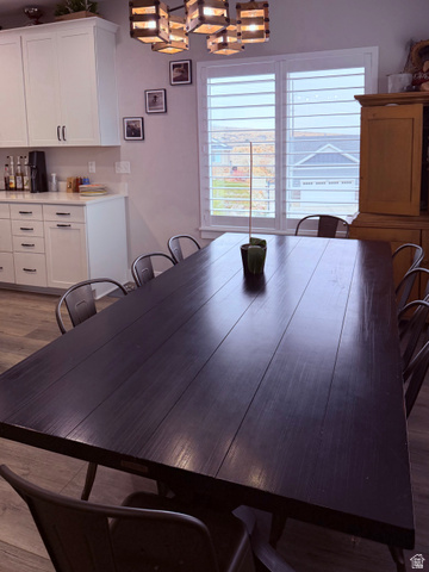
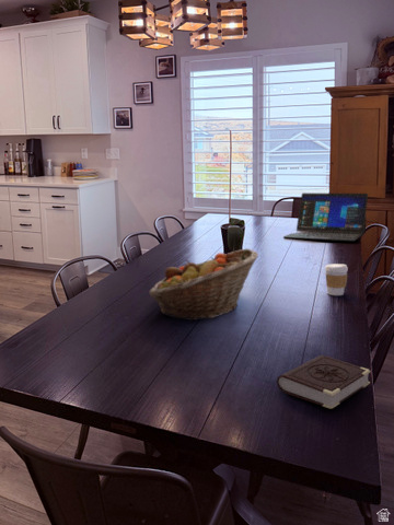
+ fruit basket [148,247,259,322]
+ coffee cup [324,262,349,296]
+ laptop [282,192,369,242]
+ book [276,354,372,410]
